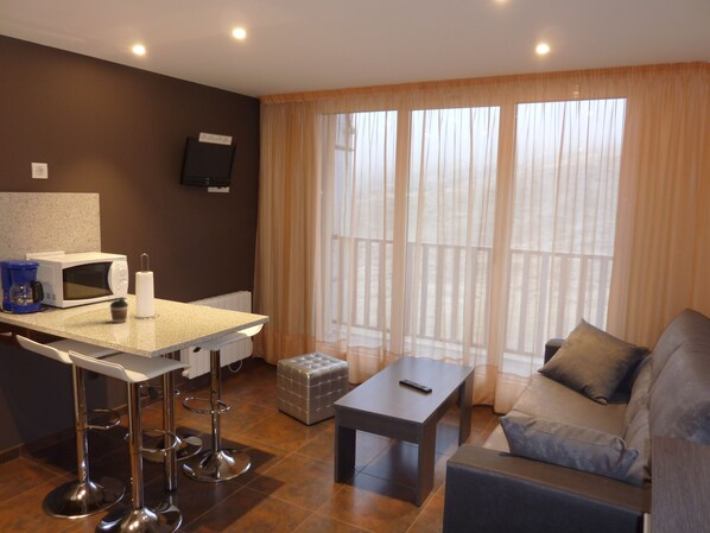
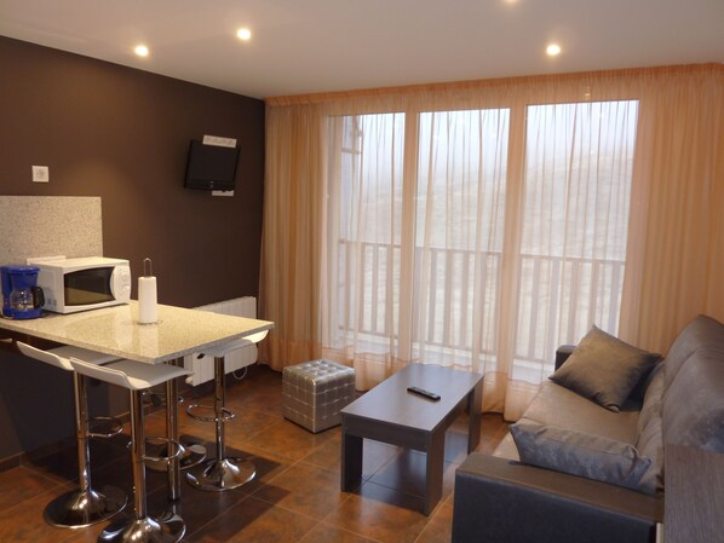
- coffee cup [108,298,129,324]
